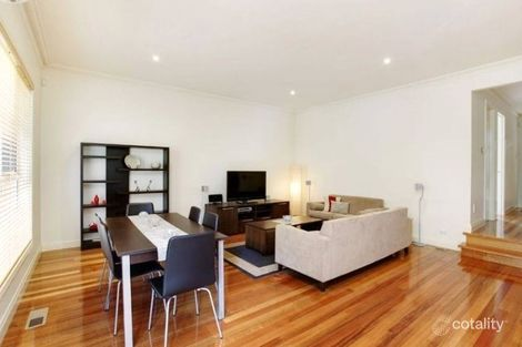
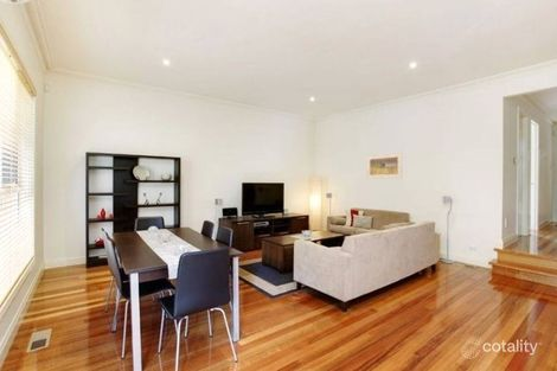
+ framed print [366,152,403,180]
